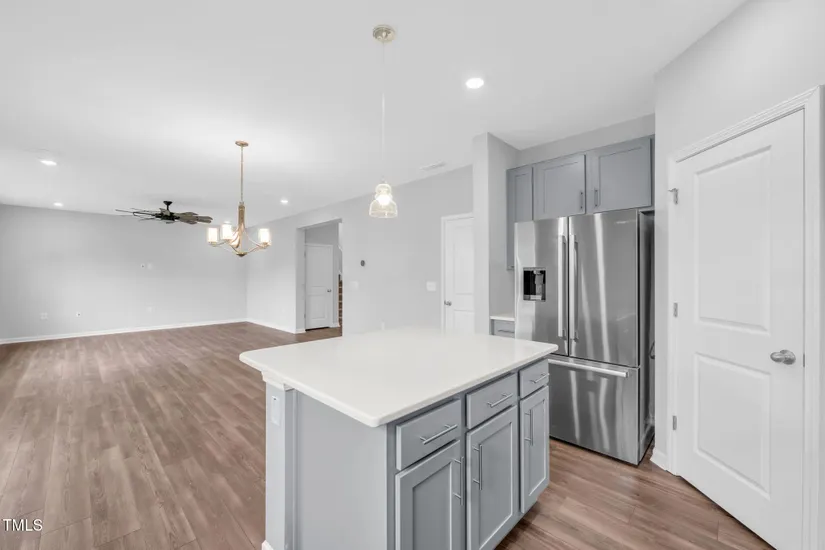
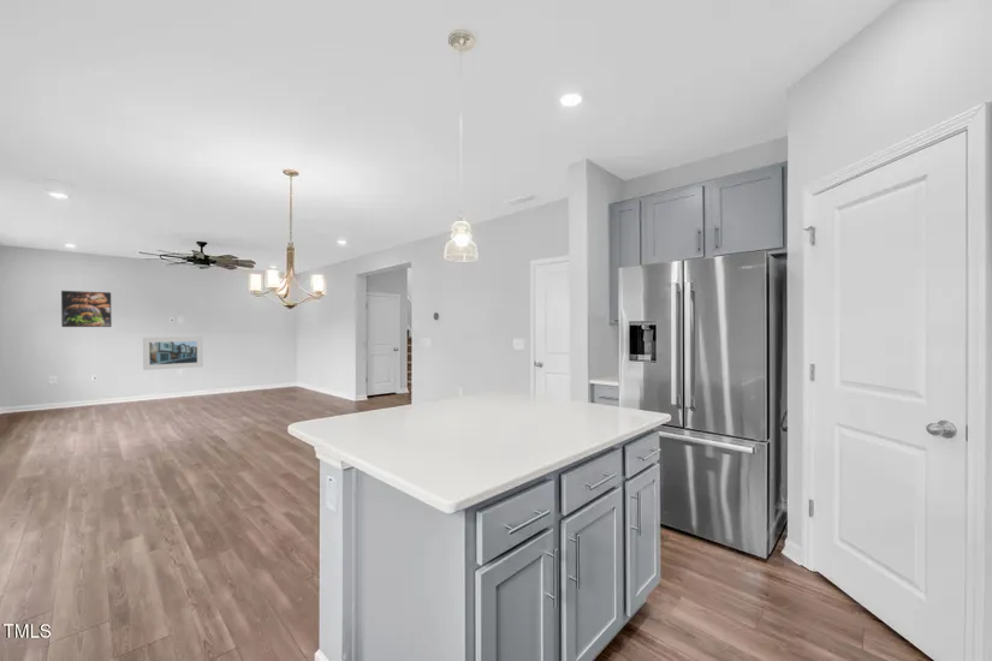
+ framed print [142,335,204,371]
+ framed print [60,290,113,328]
